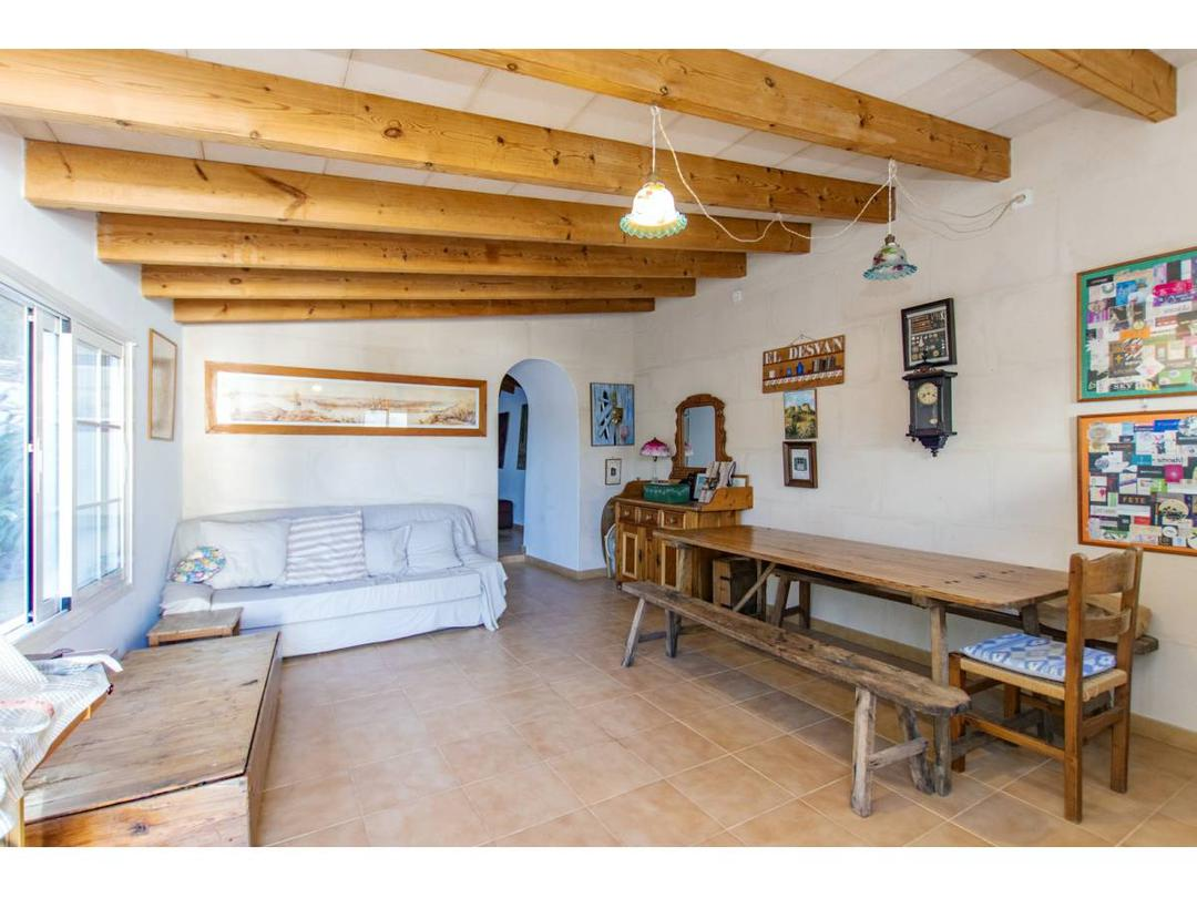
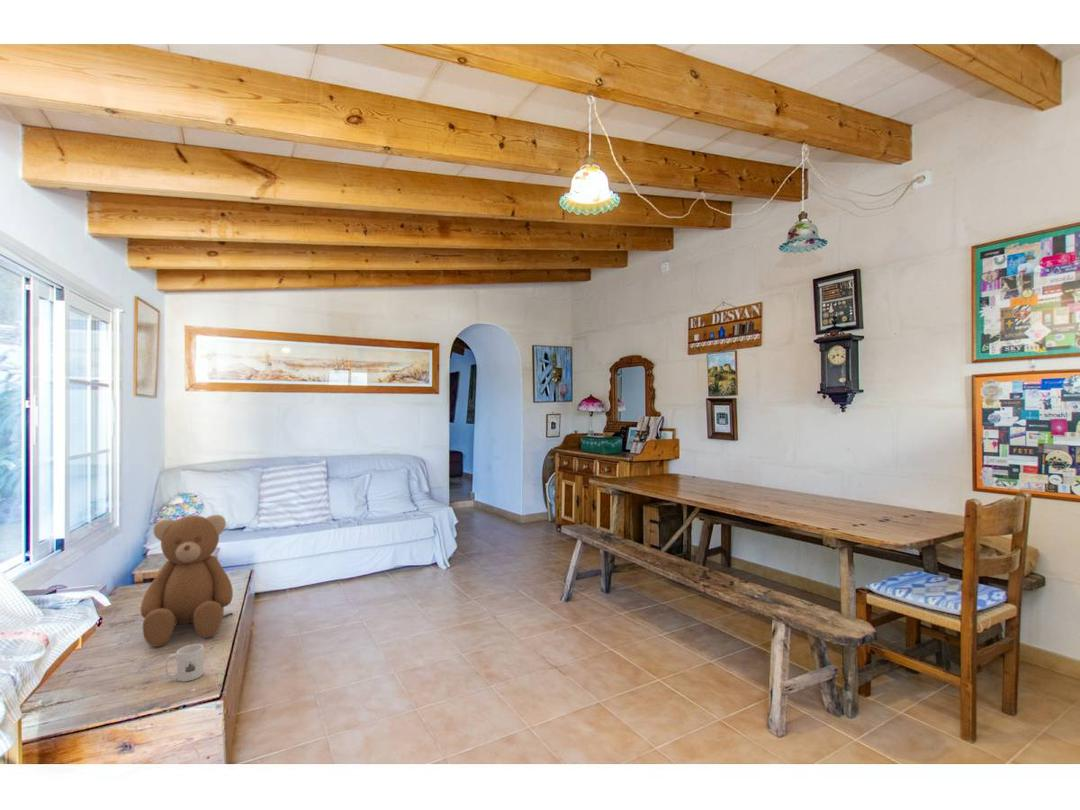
+ mug [164,643,205,683]
+ teddy bear [140,514,234,648]
